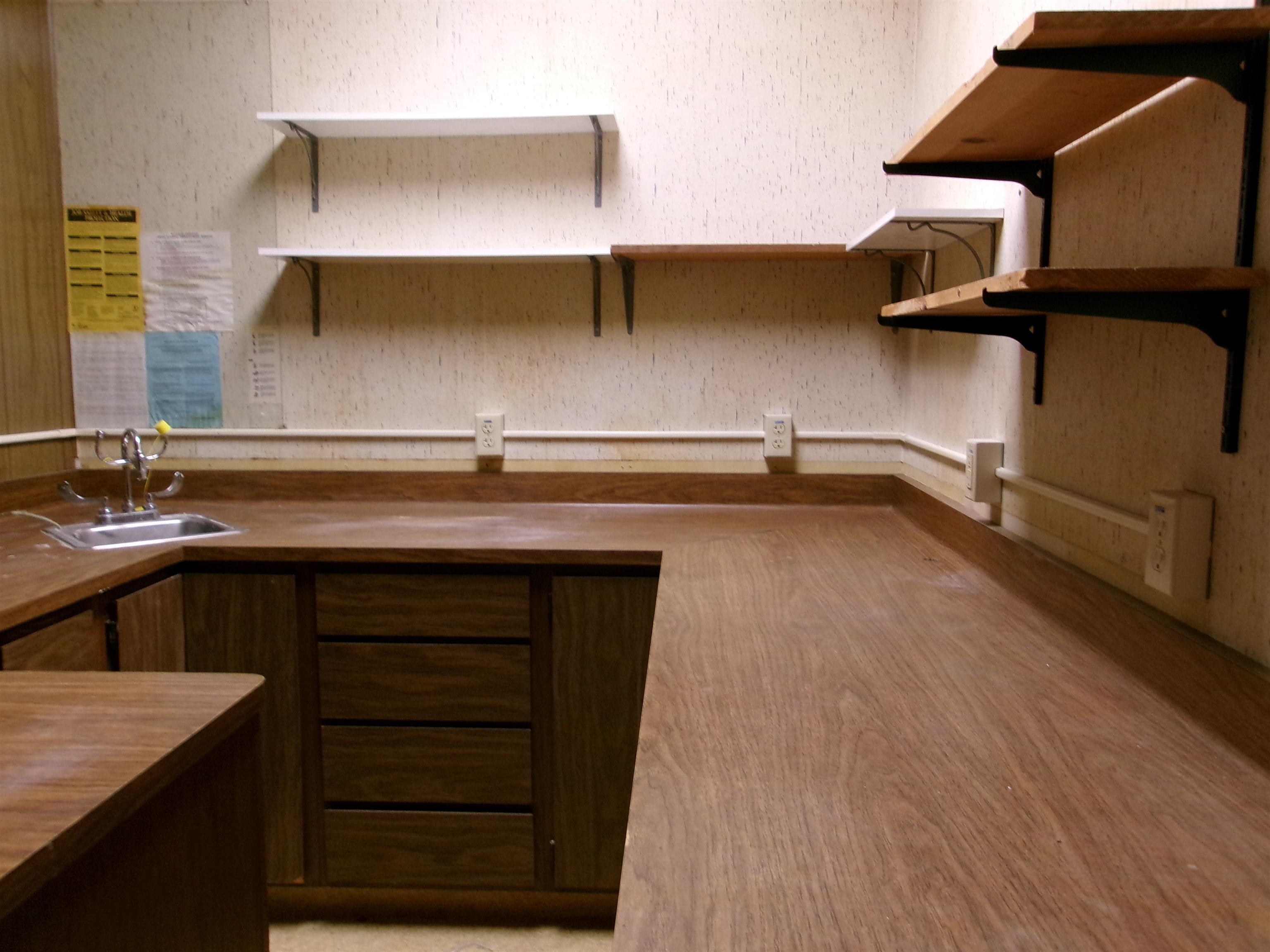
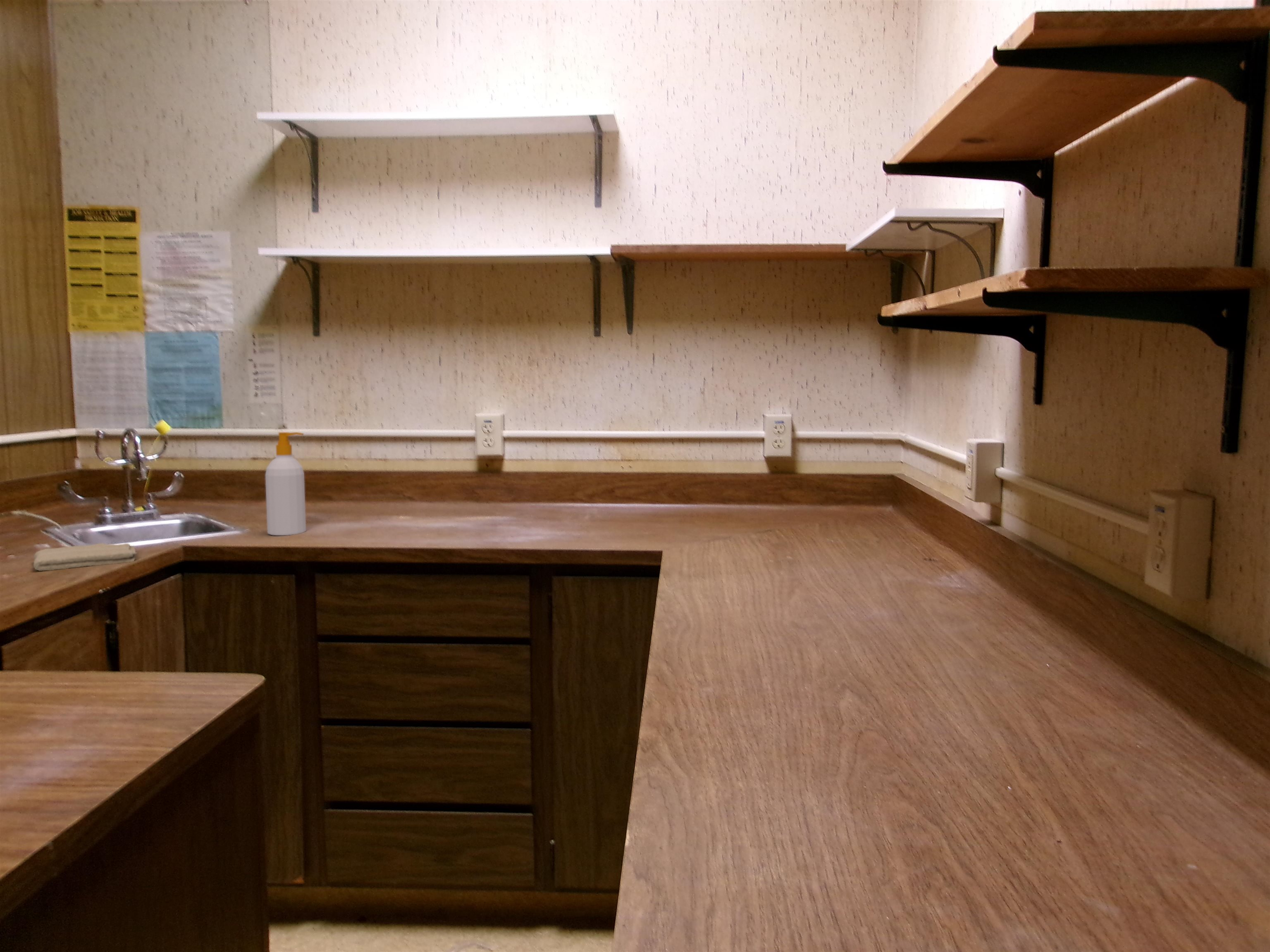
+ washcloth [33,543,138,571]
+ soap bottle [265,432,306,536]
